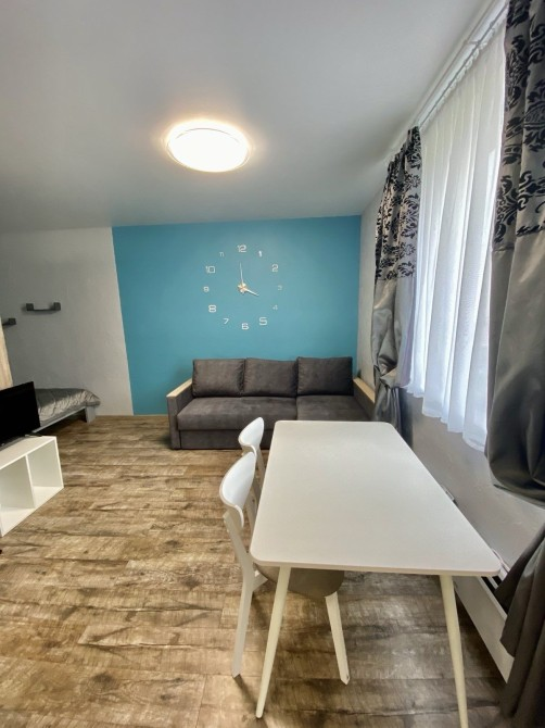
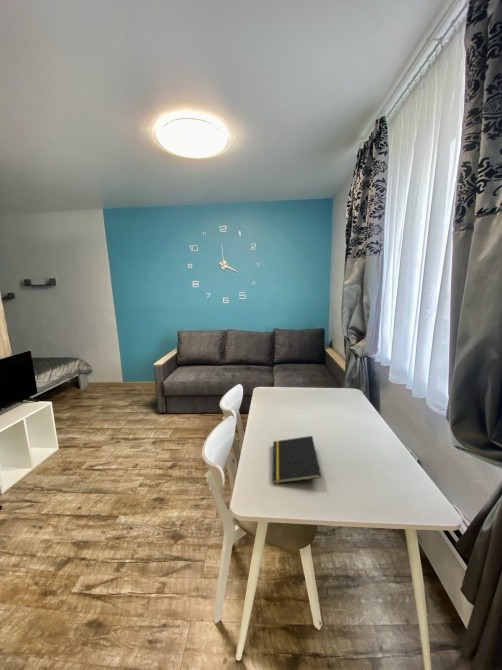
+ notepad [272,435,322,485]
